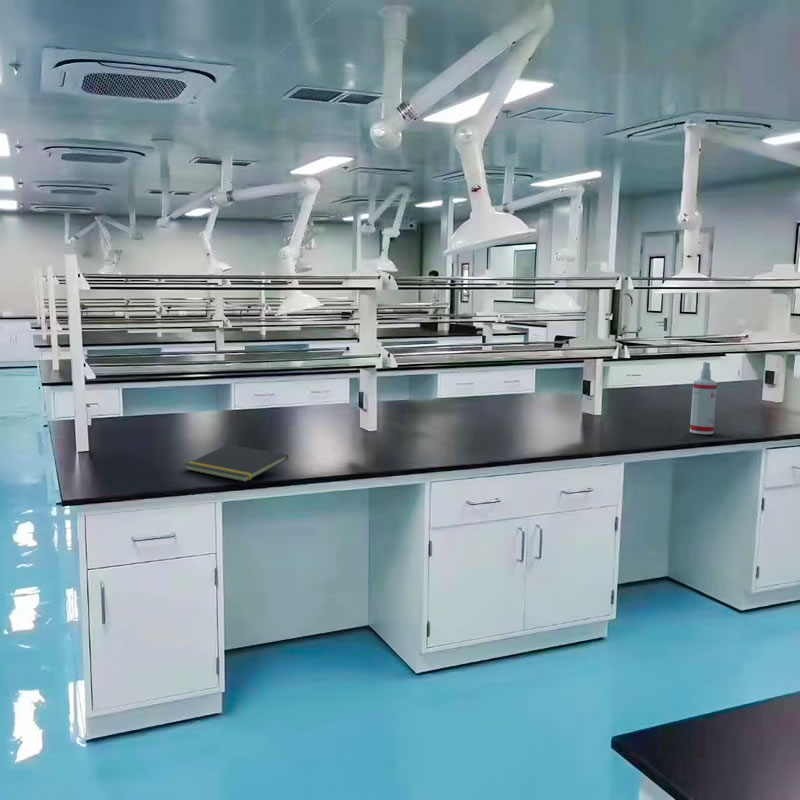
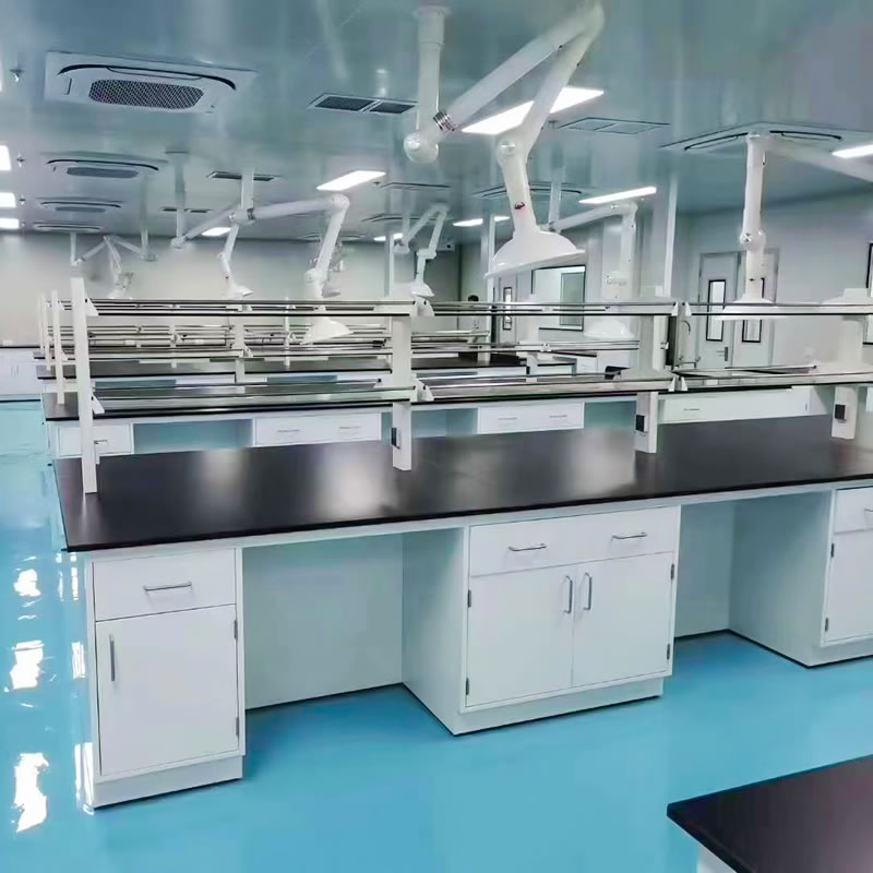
- spray bottle [689,361,718,435]
- notepad [184,444,289,483]
